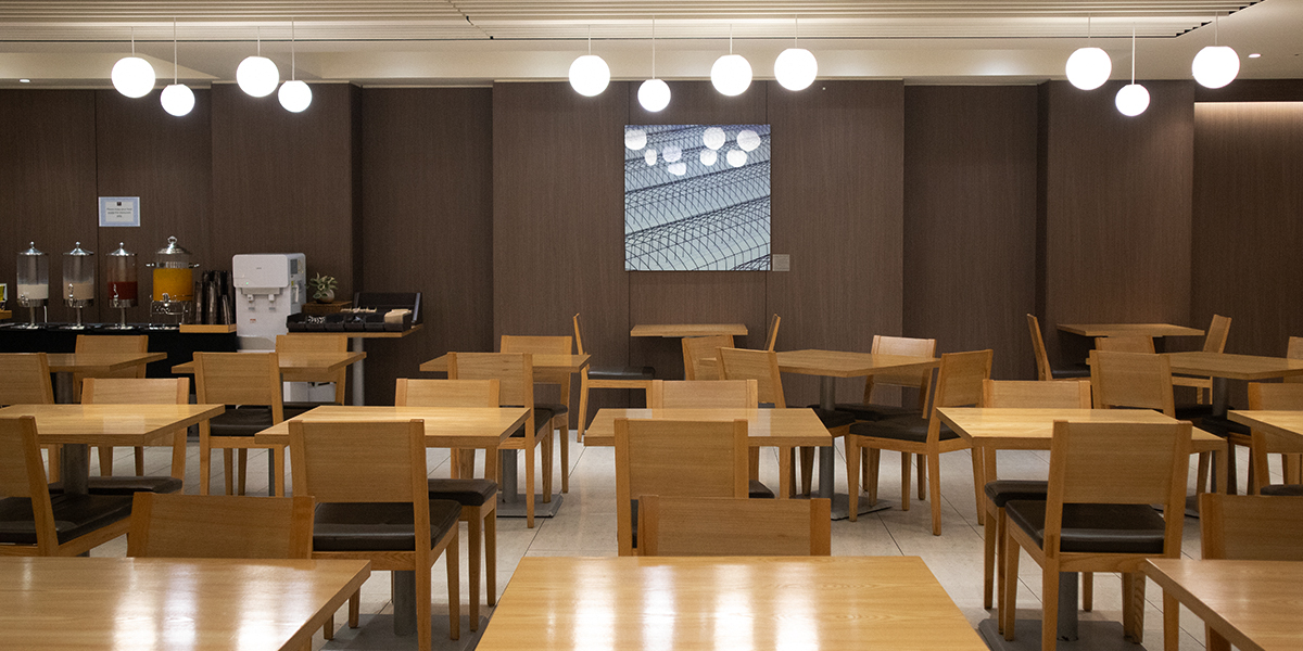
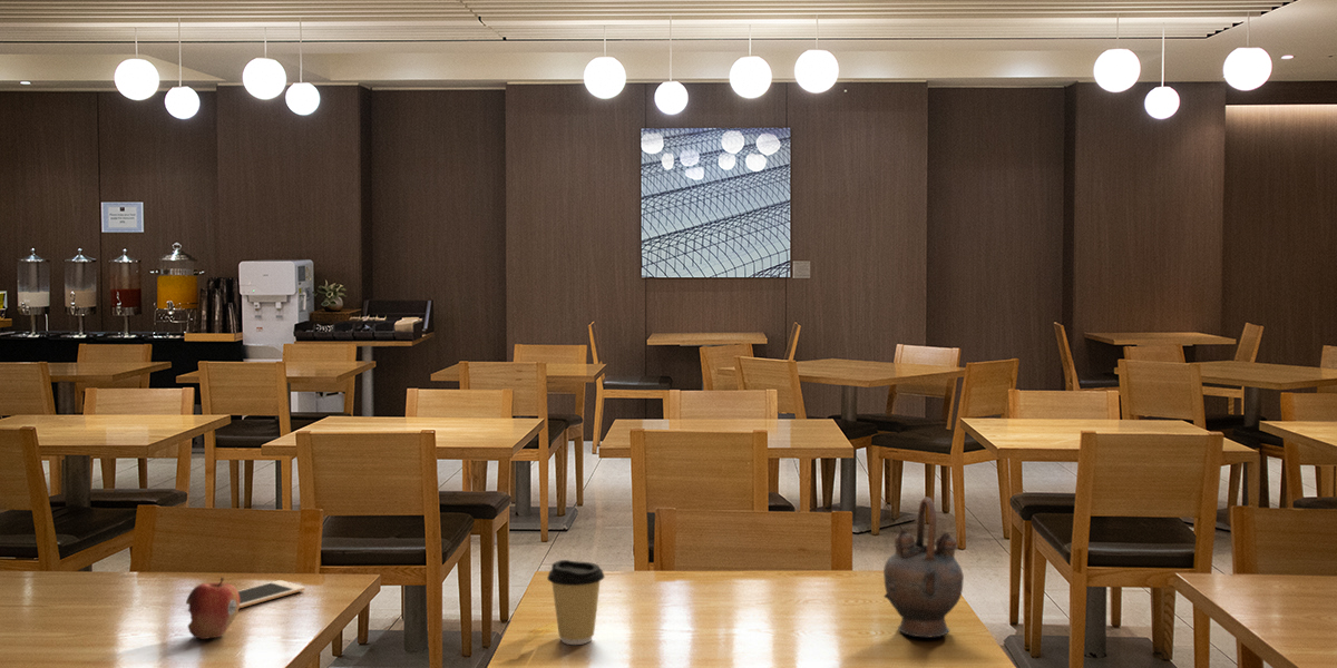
+ fruit [185,577,241,640]
+ cell phone [237,579,306,609]
+ coffee cup [546,559,606,646]
+ teapot [882,497,965,639]
